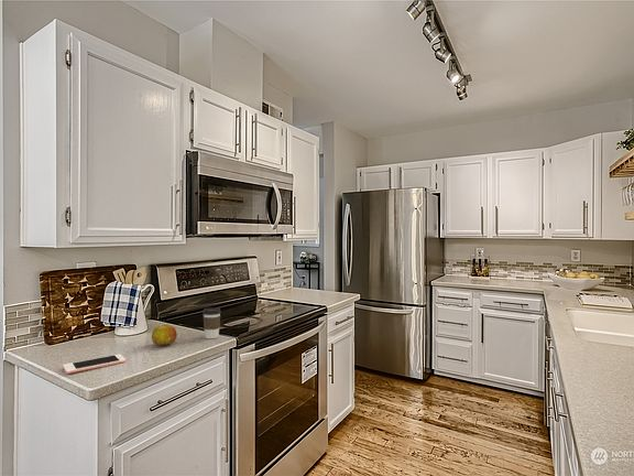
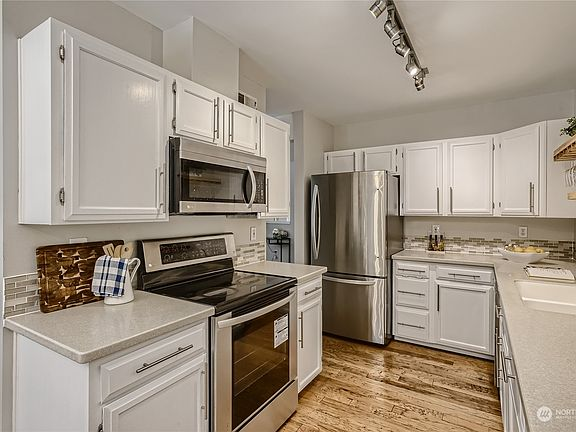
- fruit [151,324,178,347]
- coffee cup [201,306,222,339]
- cell phone [62,354,127,375]
